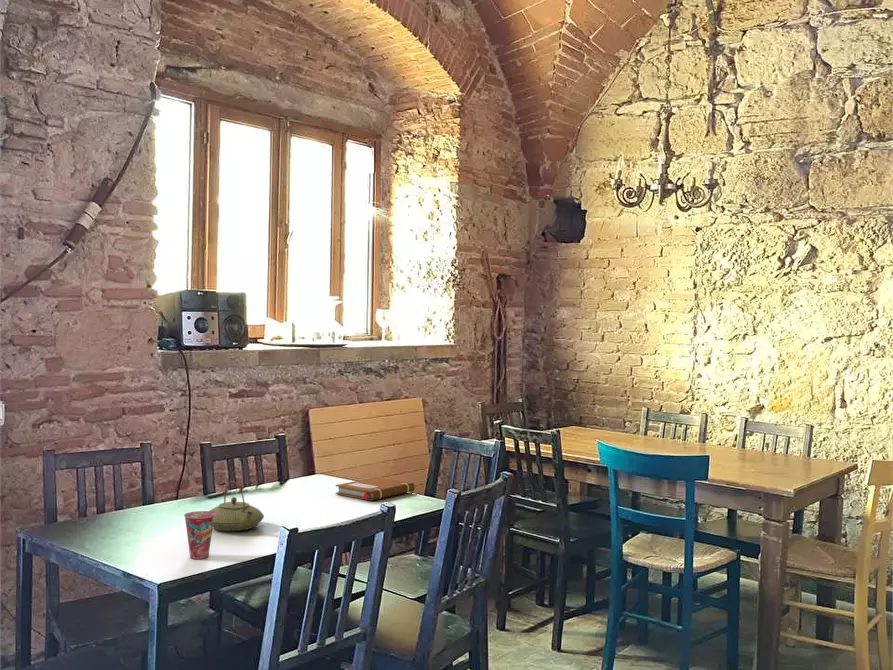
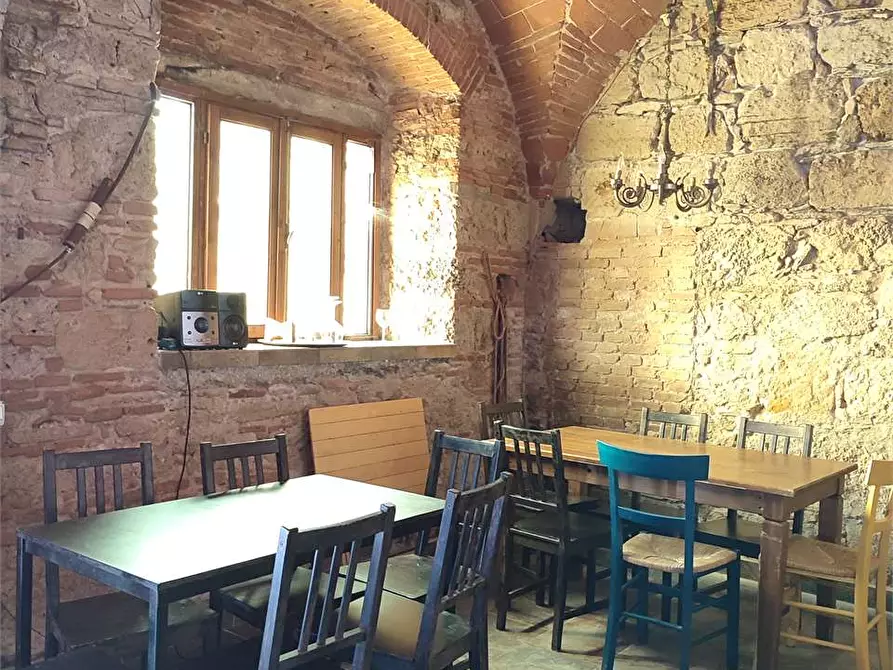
- teapot [209,480,265,532]
- notebook [335,476,416,501]
- cup [183,510,219,560]
